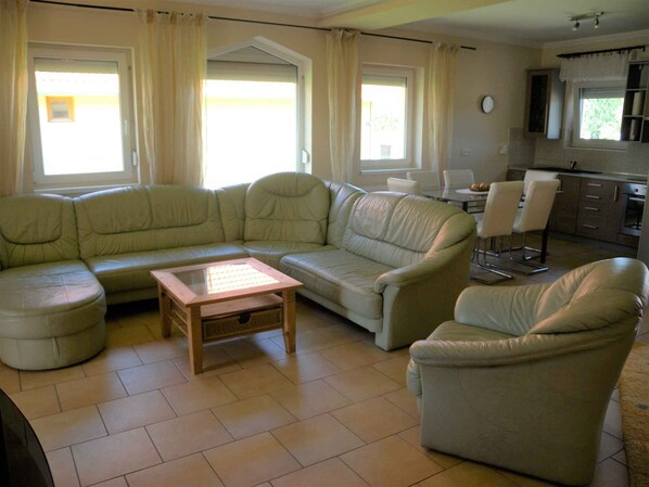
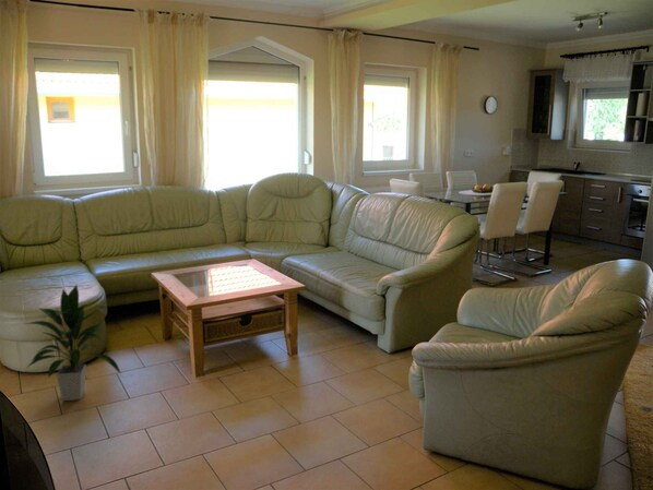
+ indoor plant [24,284,122,402]
